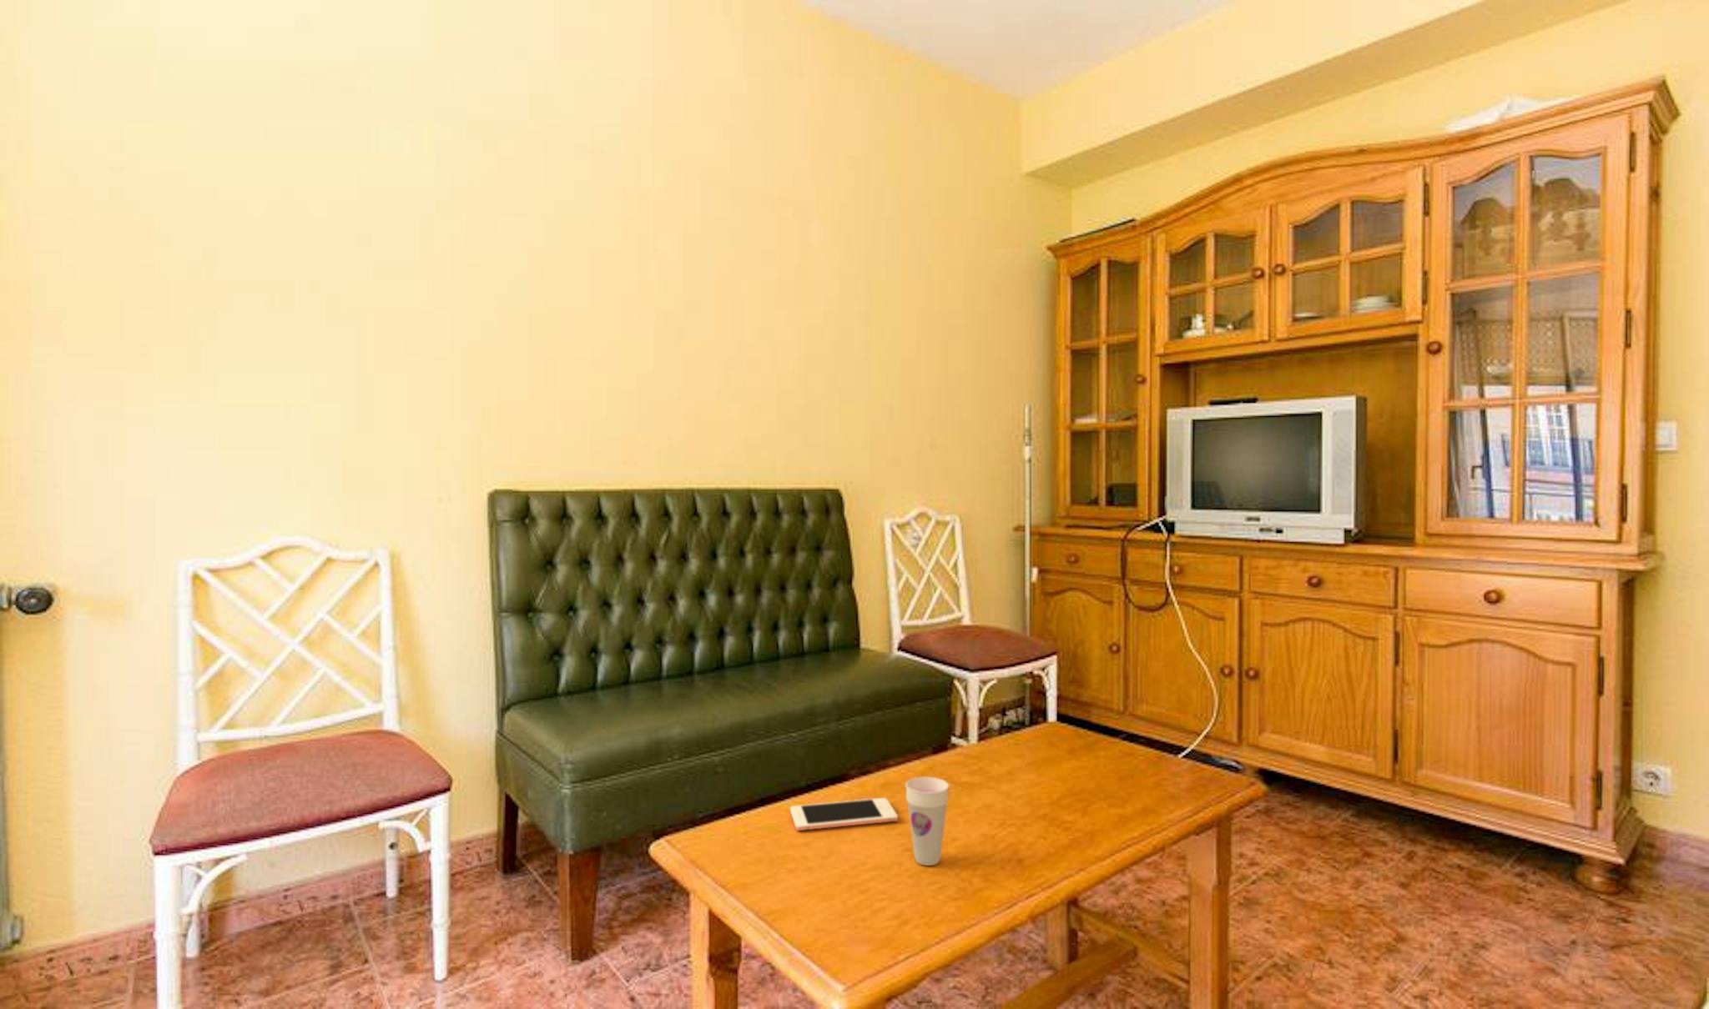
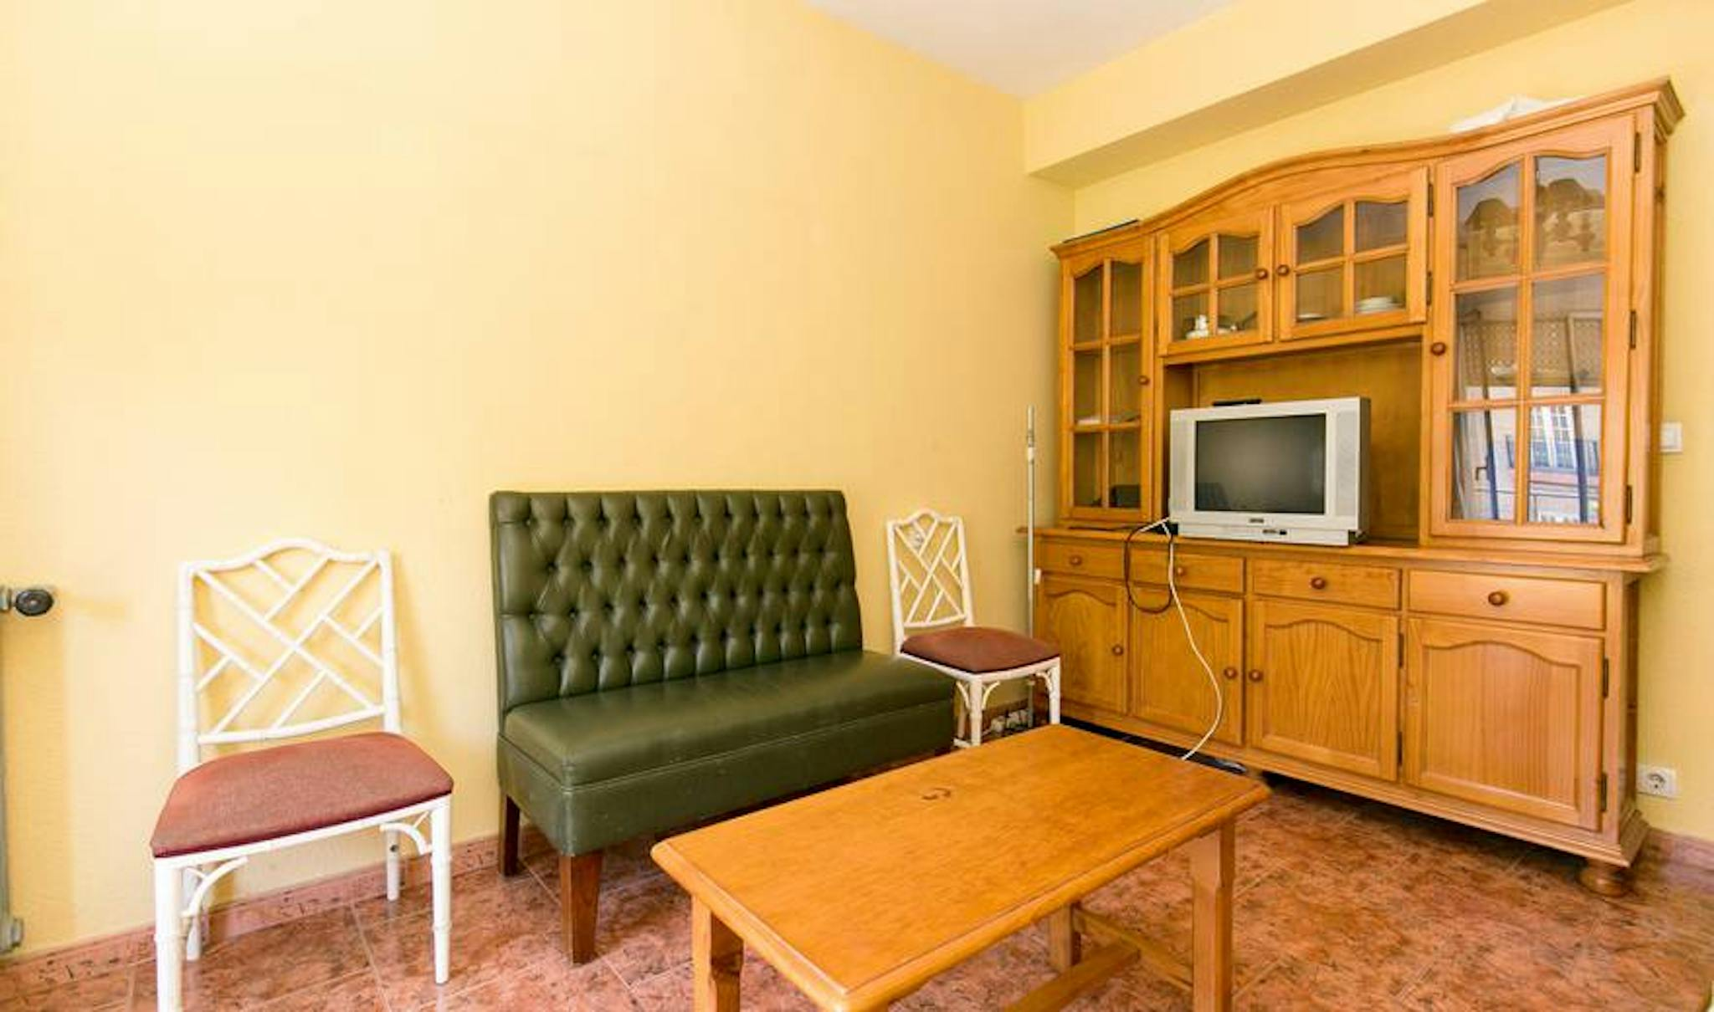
- cup [905,776,949,866]
- cell phone [790,798,899,831]
